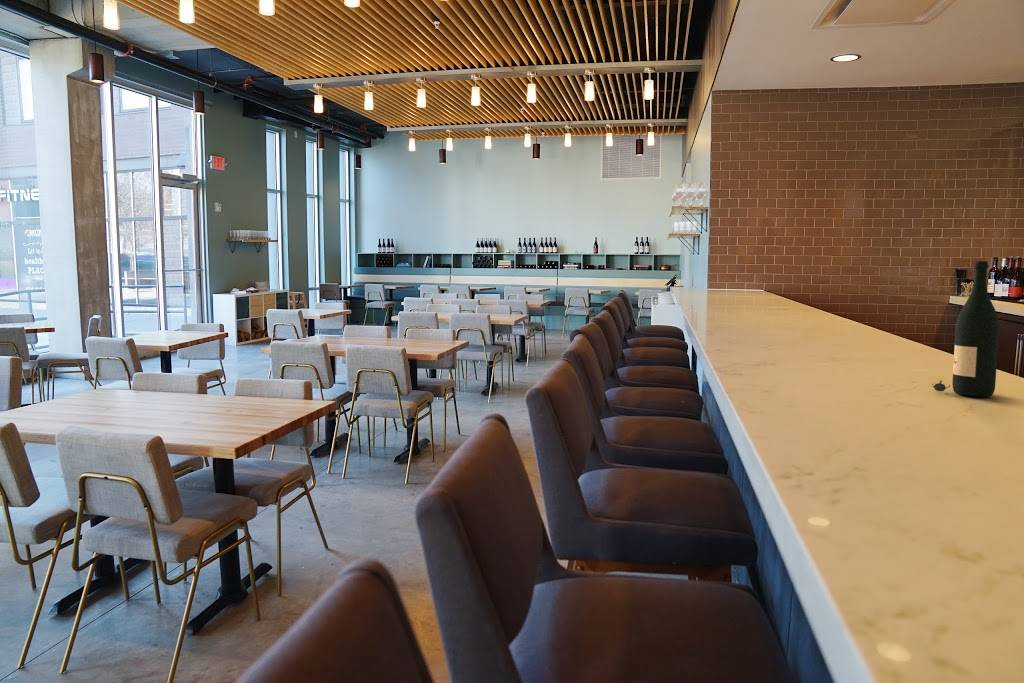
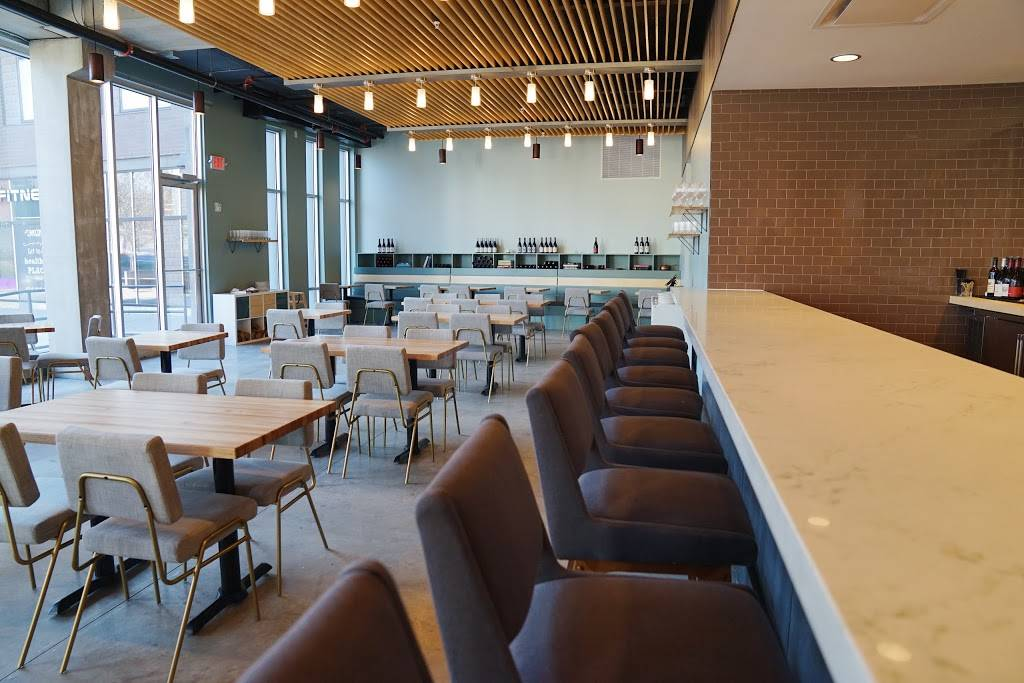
- wine bottle [931,260,1000,397]
